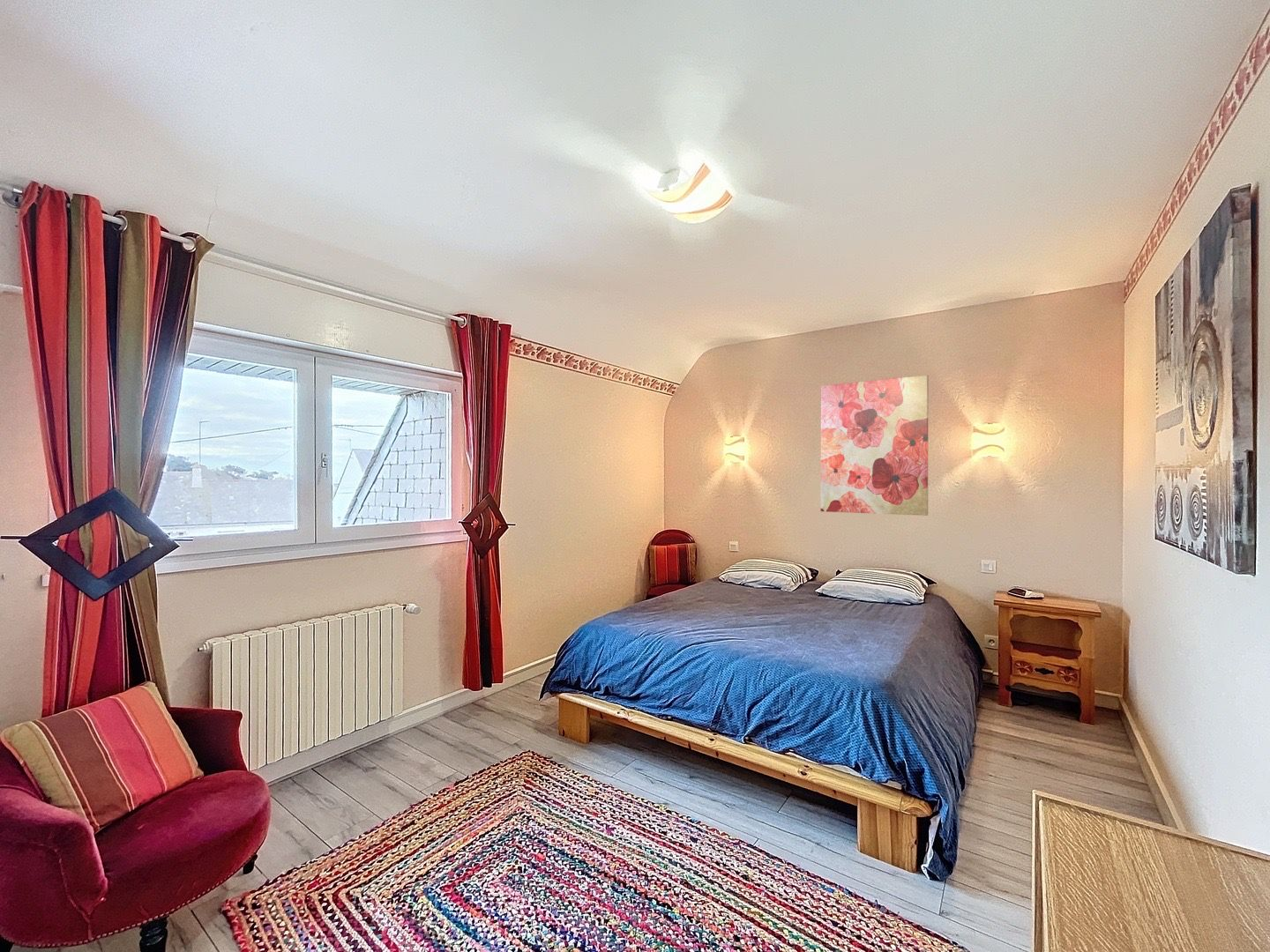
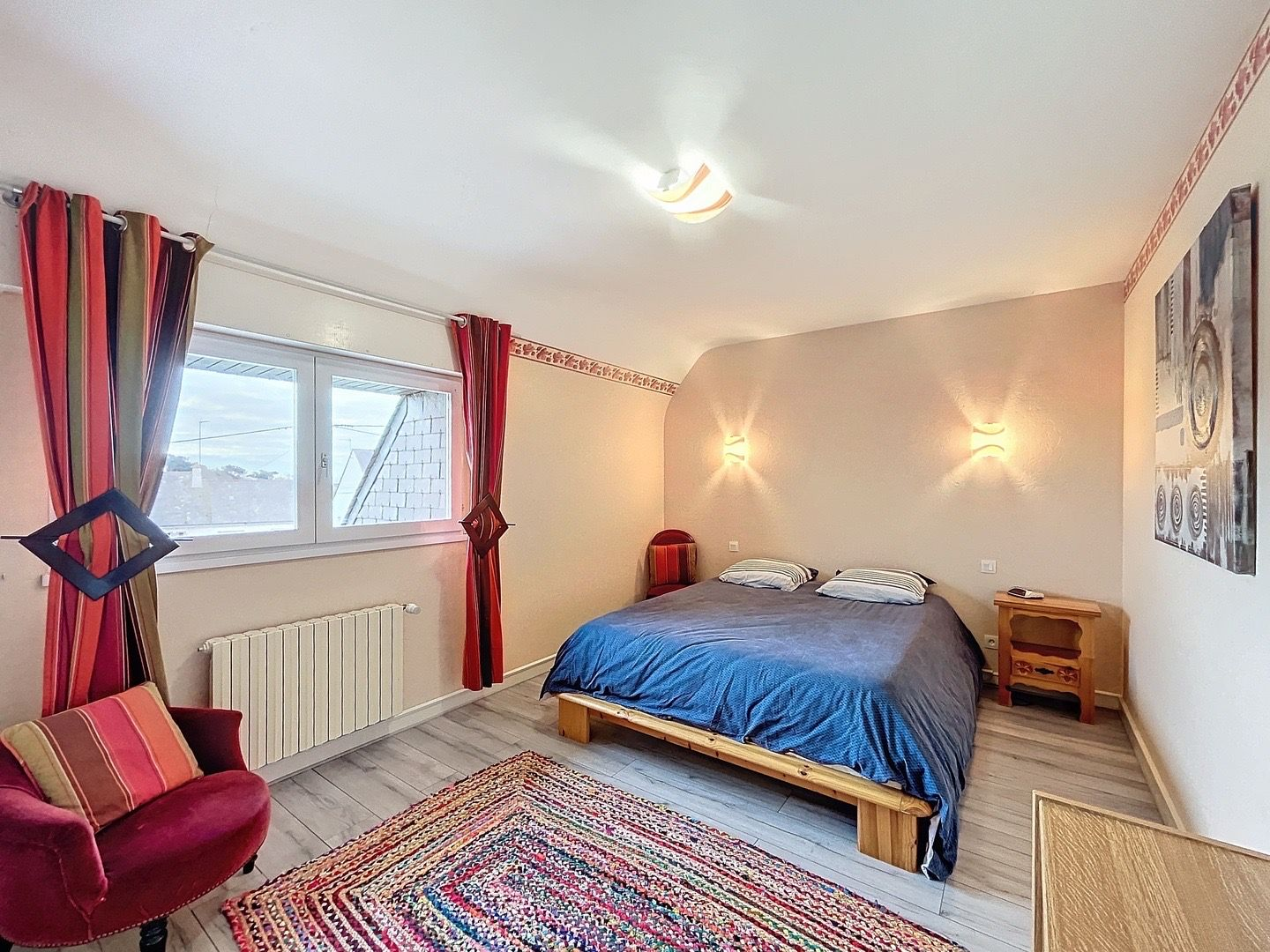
- wall art [819,375,930,517]
